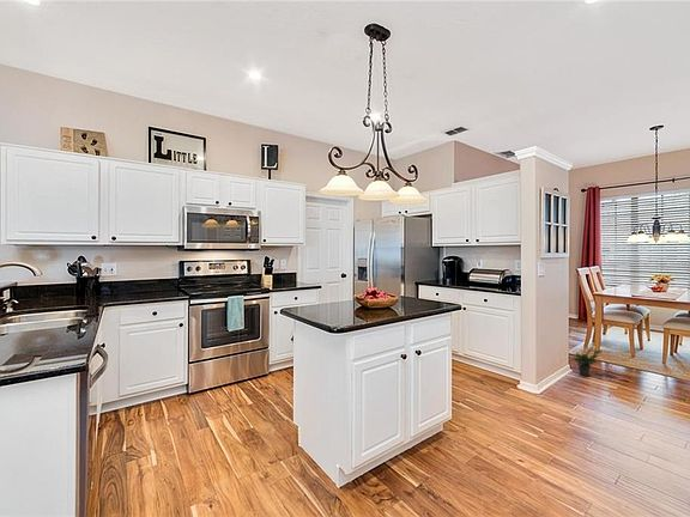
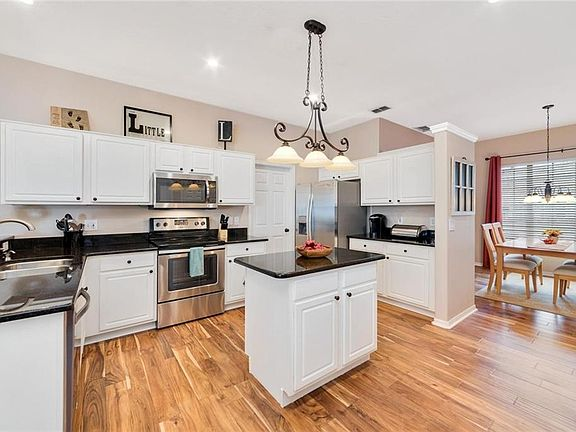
- potted plant [573,347,603,377]
